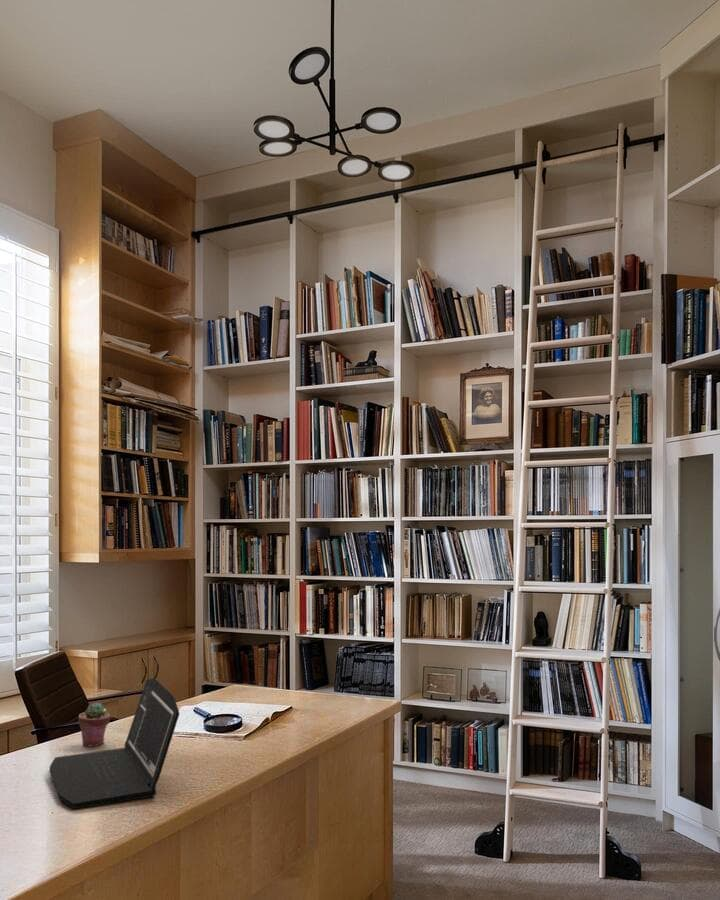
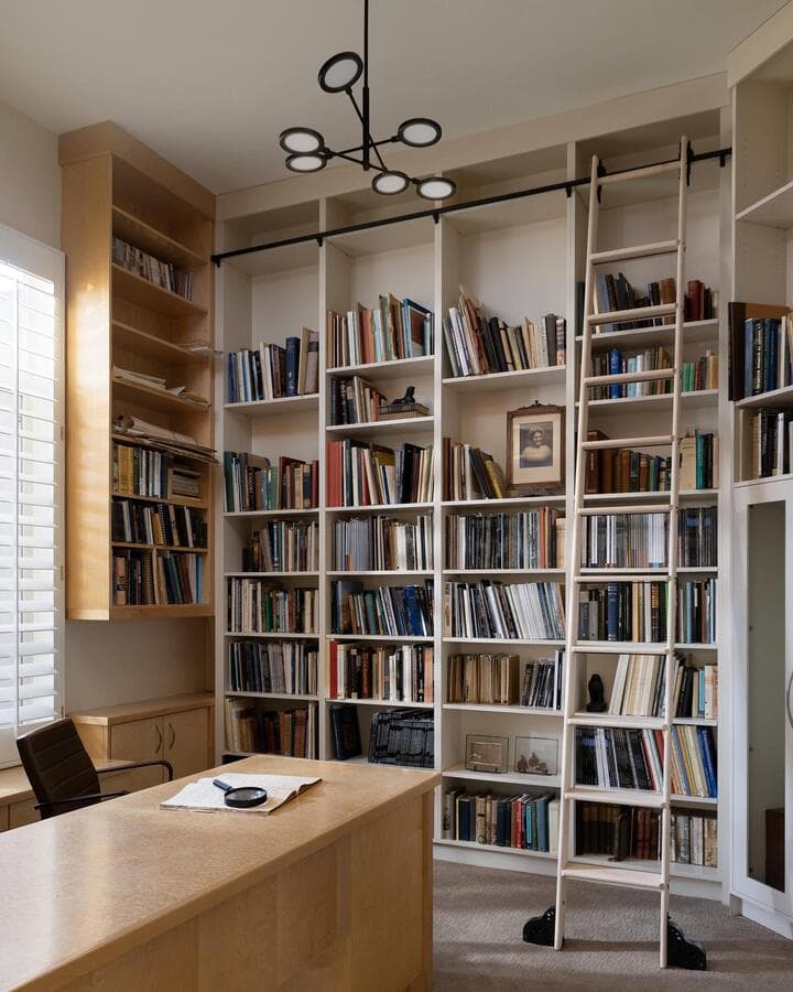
- potted succulent [78,702,111,747]
- laptop [49,677,181,810]
